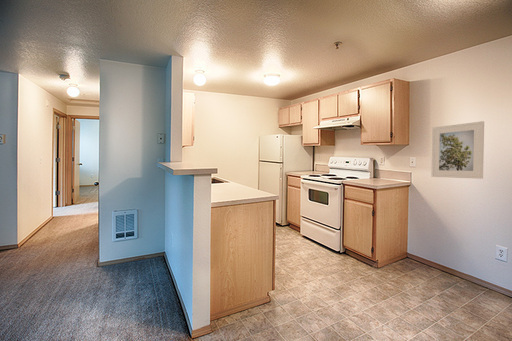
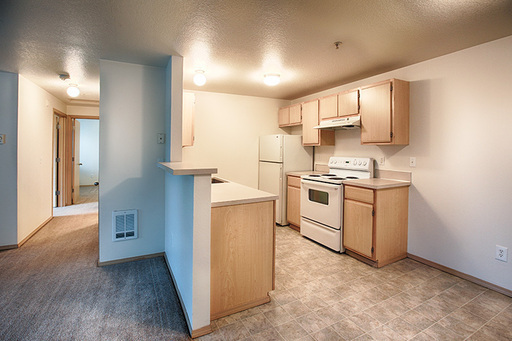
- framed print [430,120,485,180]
